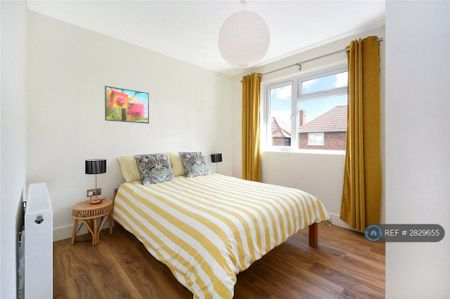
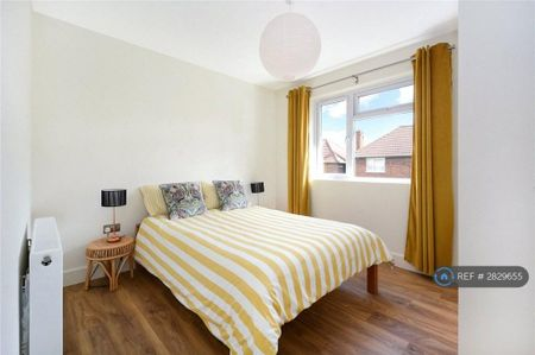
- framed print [104,85,150,125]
